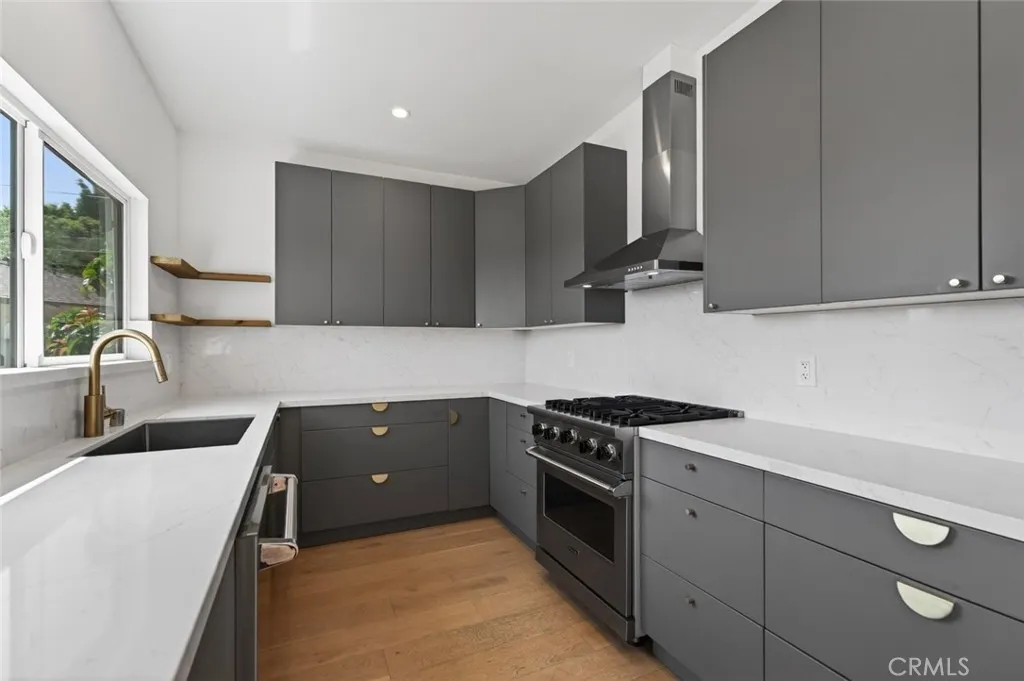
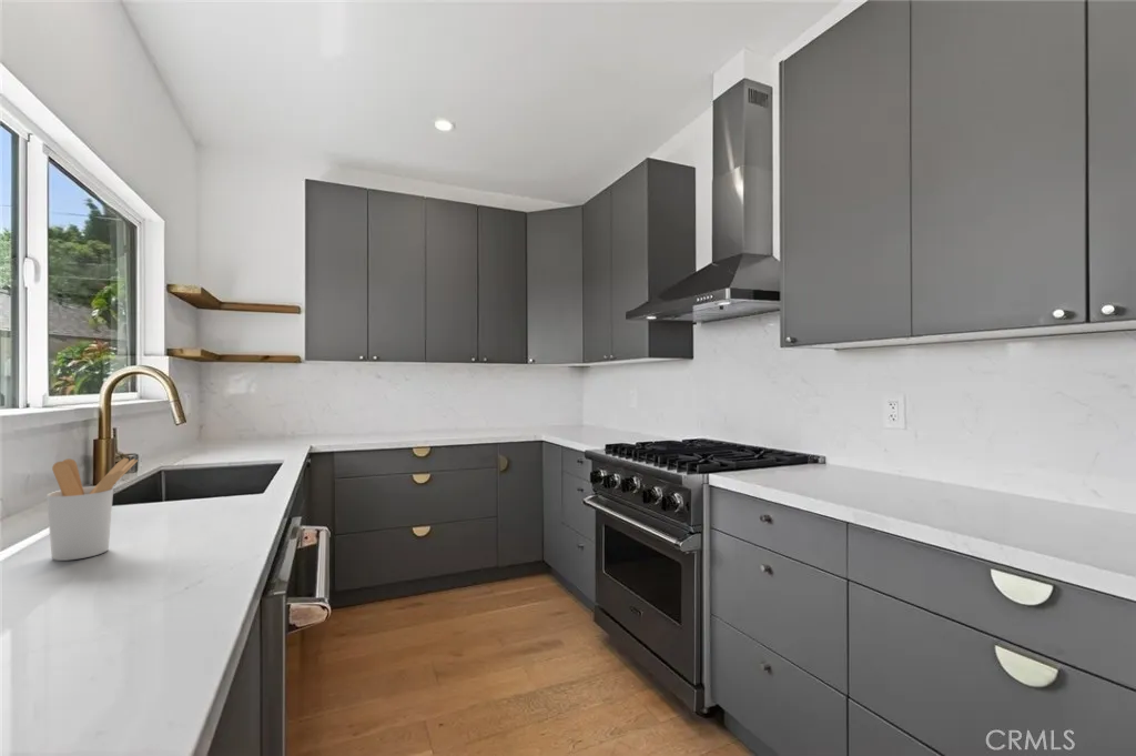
+ utensil holder [45,457,139,562]
